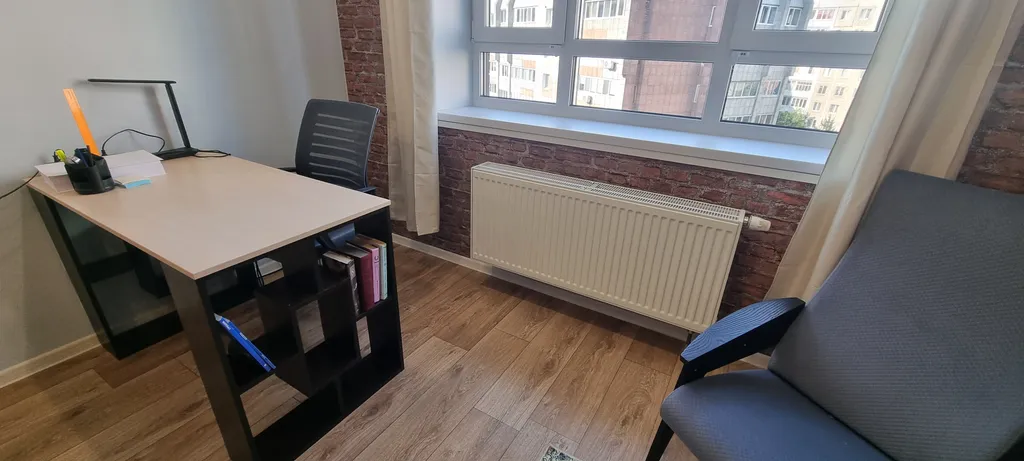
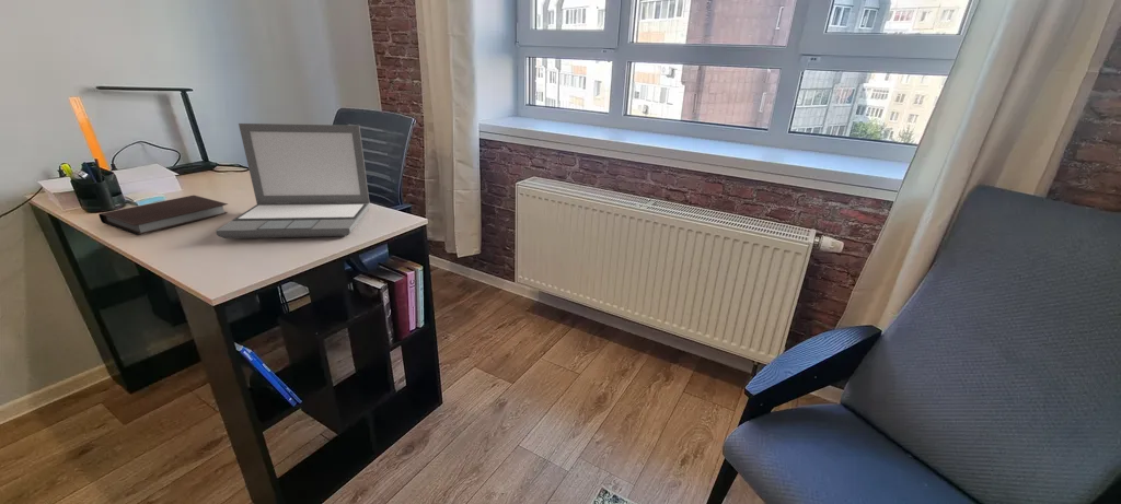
+ notebook [97,195,229,236]
+ laptop [215,122,371,239]
